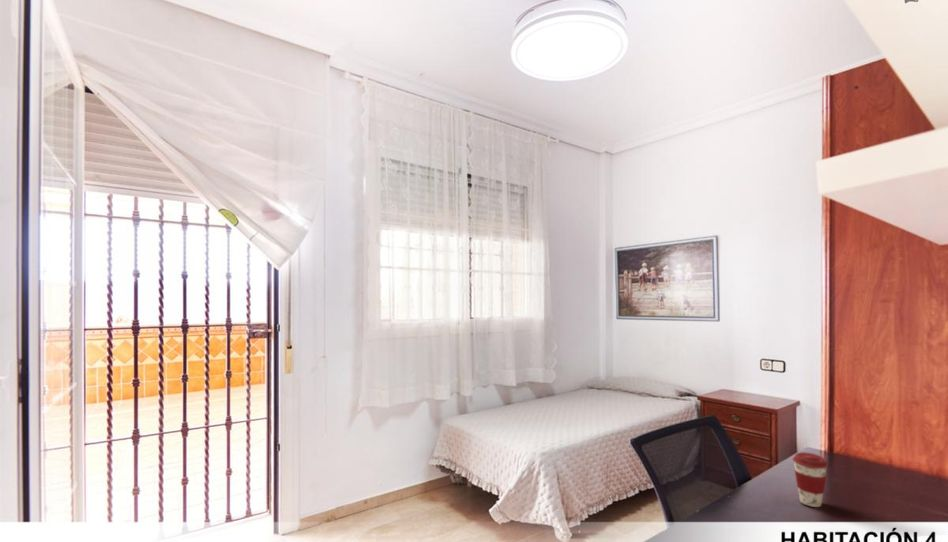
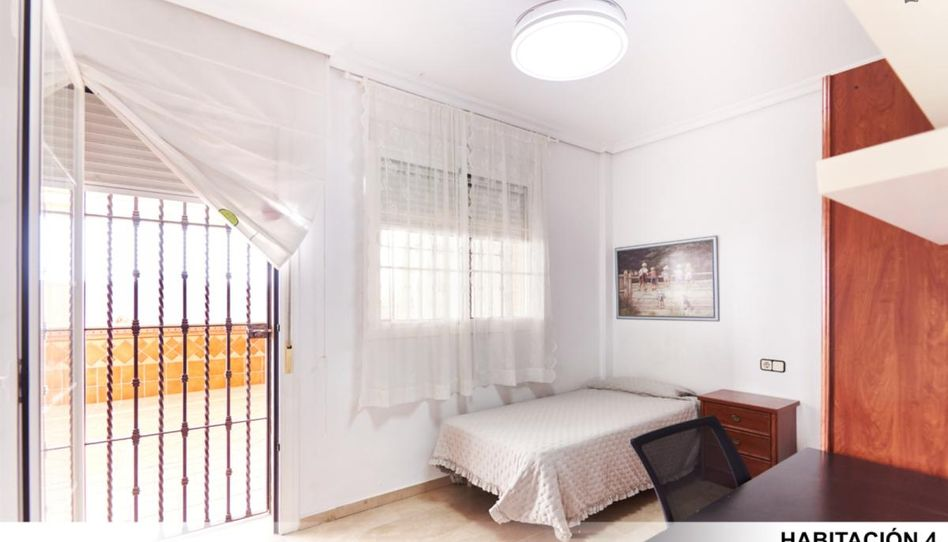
- coffee cup [792,451,829,508]
